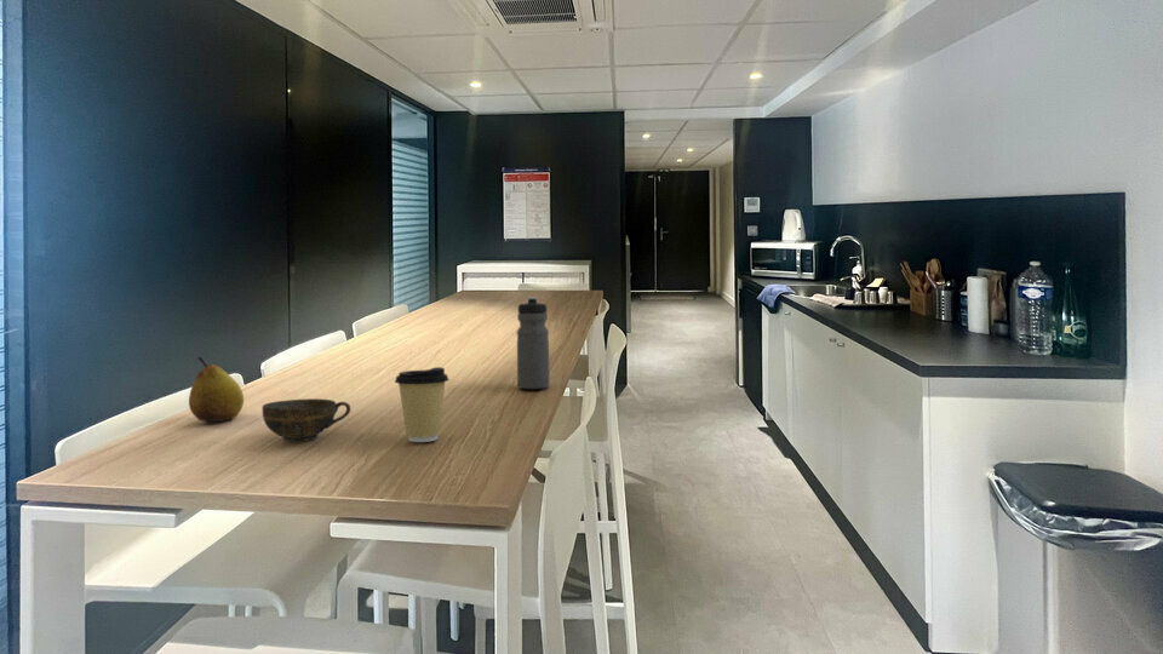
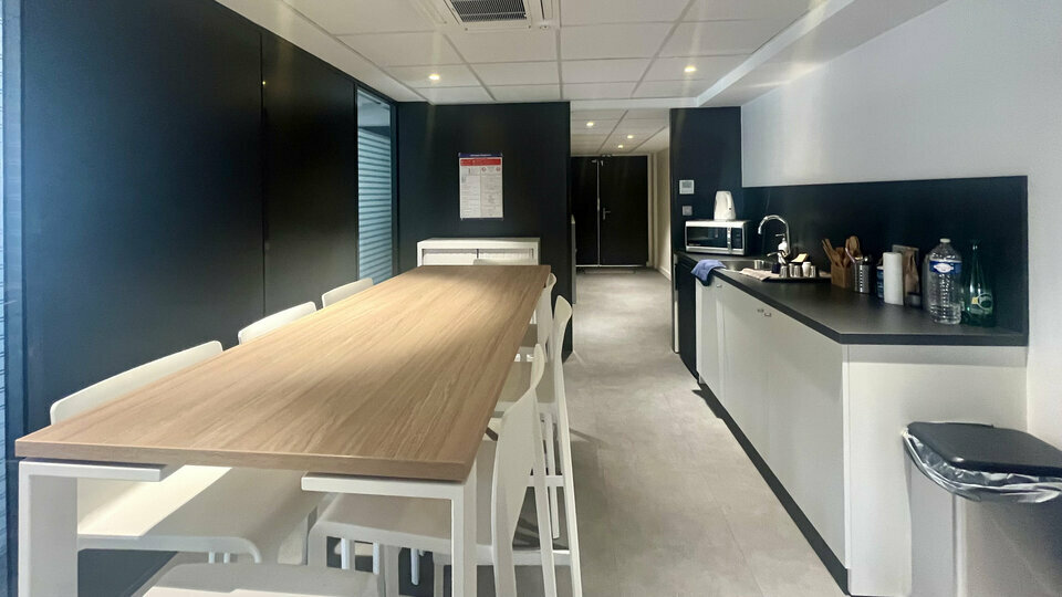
- fruit [188,356,245,423]
- cup [262,397,351,442]
- water bottle [516,296,550,390]
- coffee cup [394,366,451,443]
